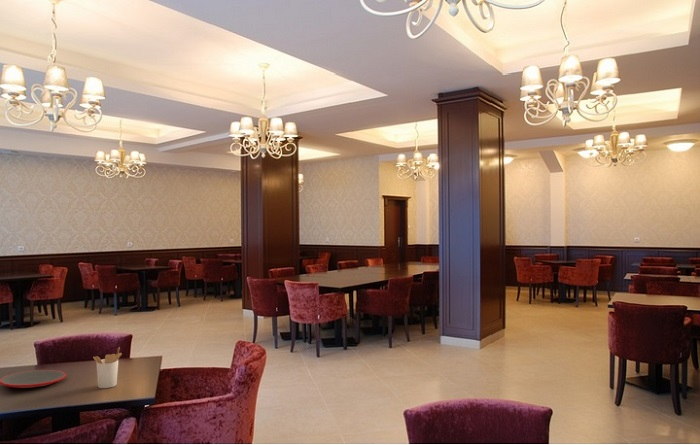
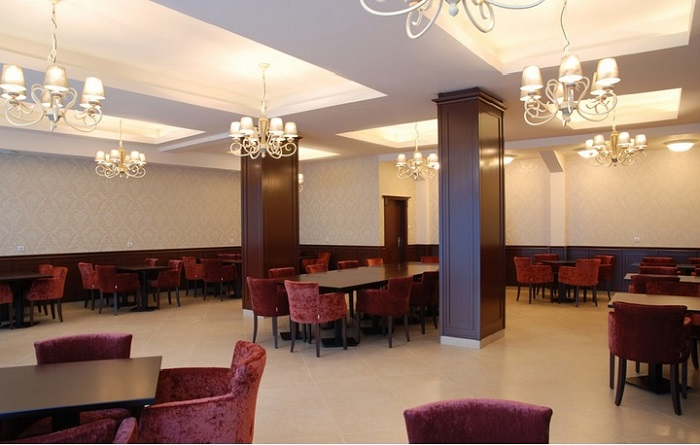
- plate [0,369,67,389]
- utensil holder [92,346,123,389]
